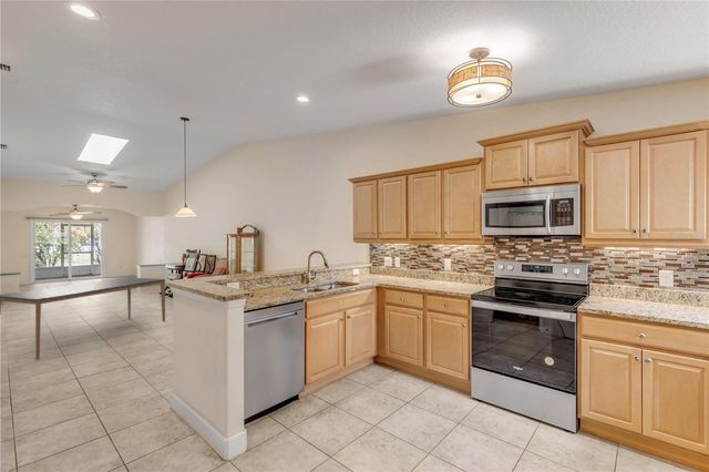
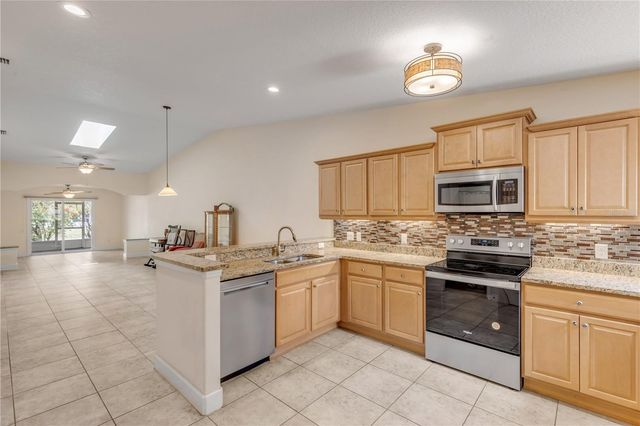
- dining table [0,277,166,361]
